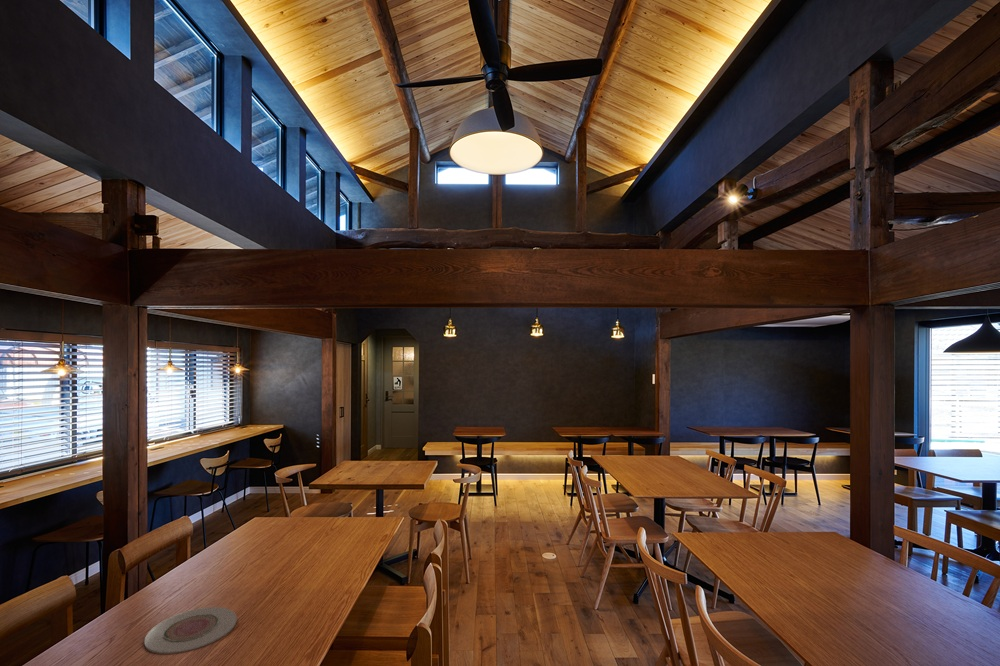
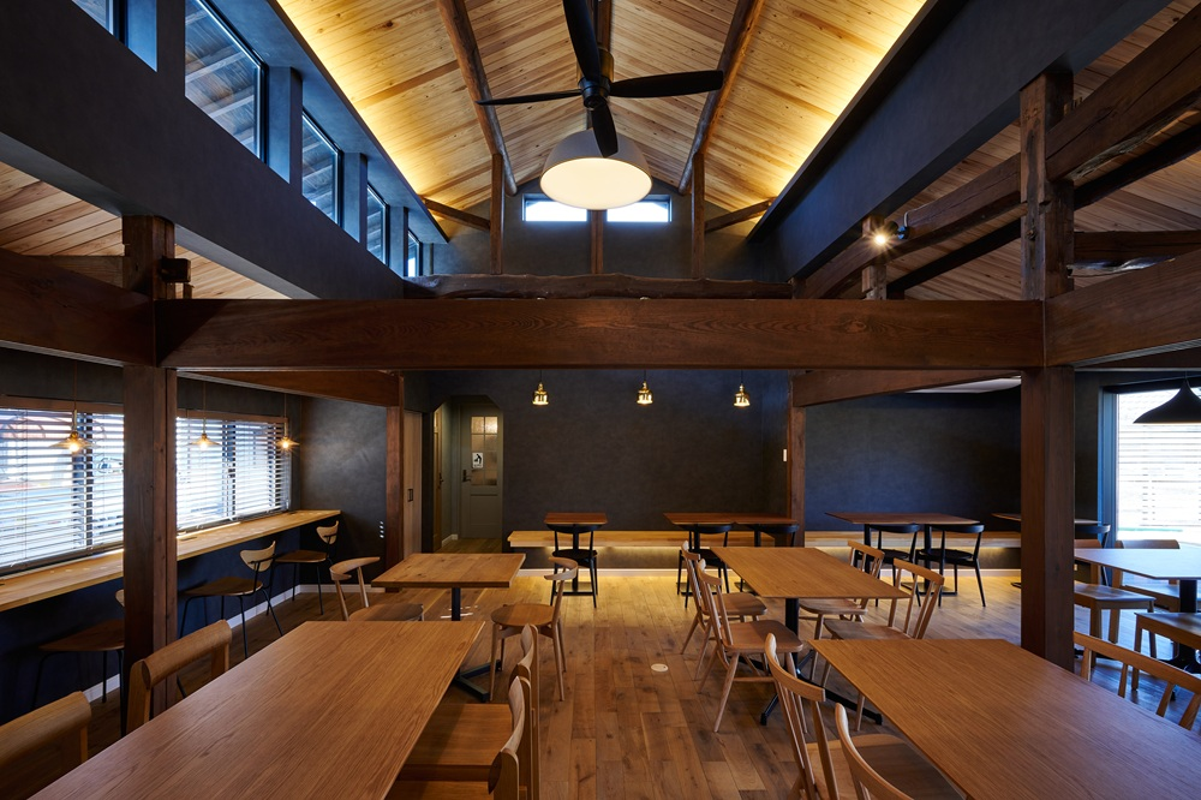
- plate [143,606,238,655]
